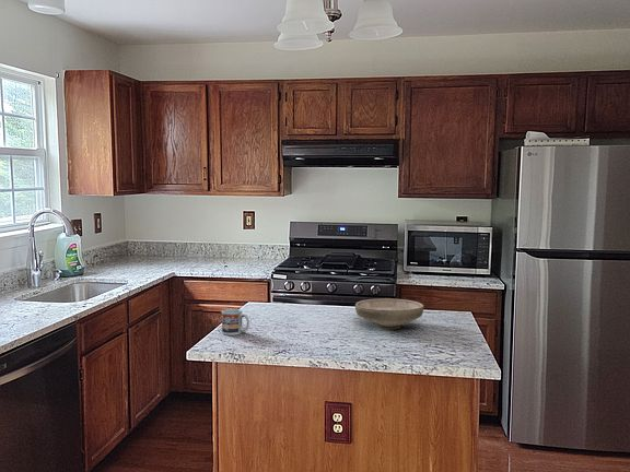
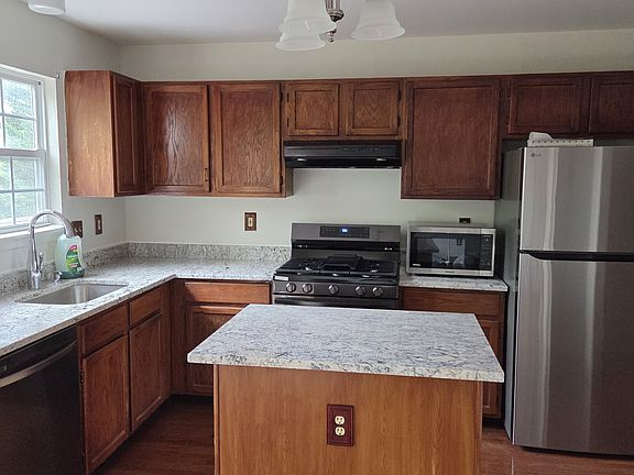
- bowl [354,297,424,330]
- cup [221,308,250,337]
